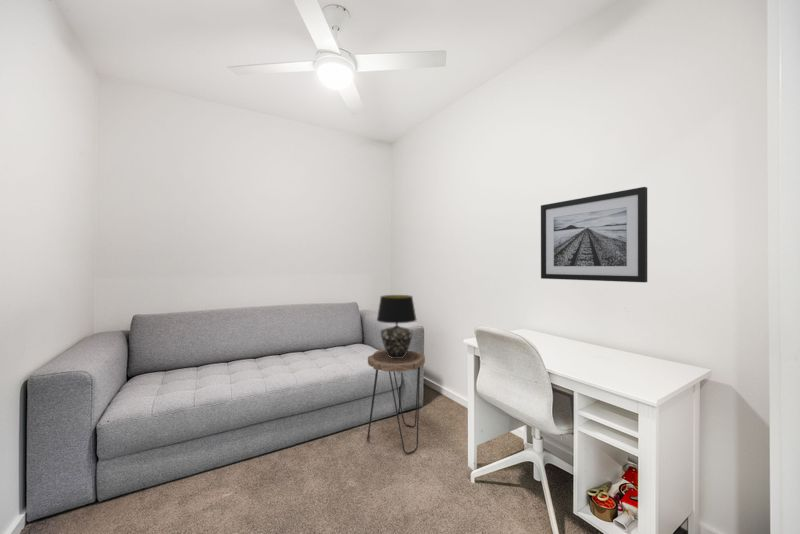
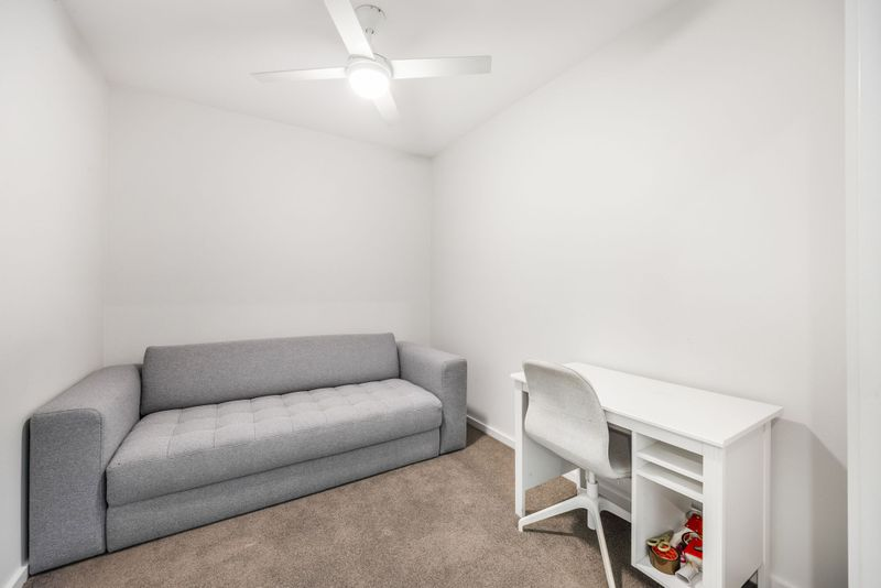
- side table [366,348,426,455]
- wall art [540,186,648,283]
- table lamp [376,294,417,358]
